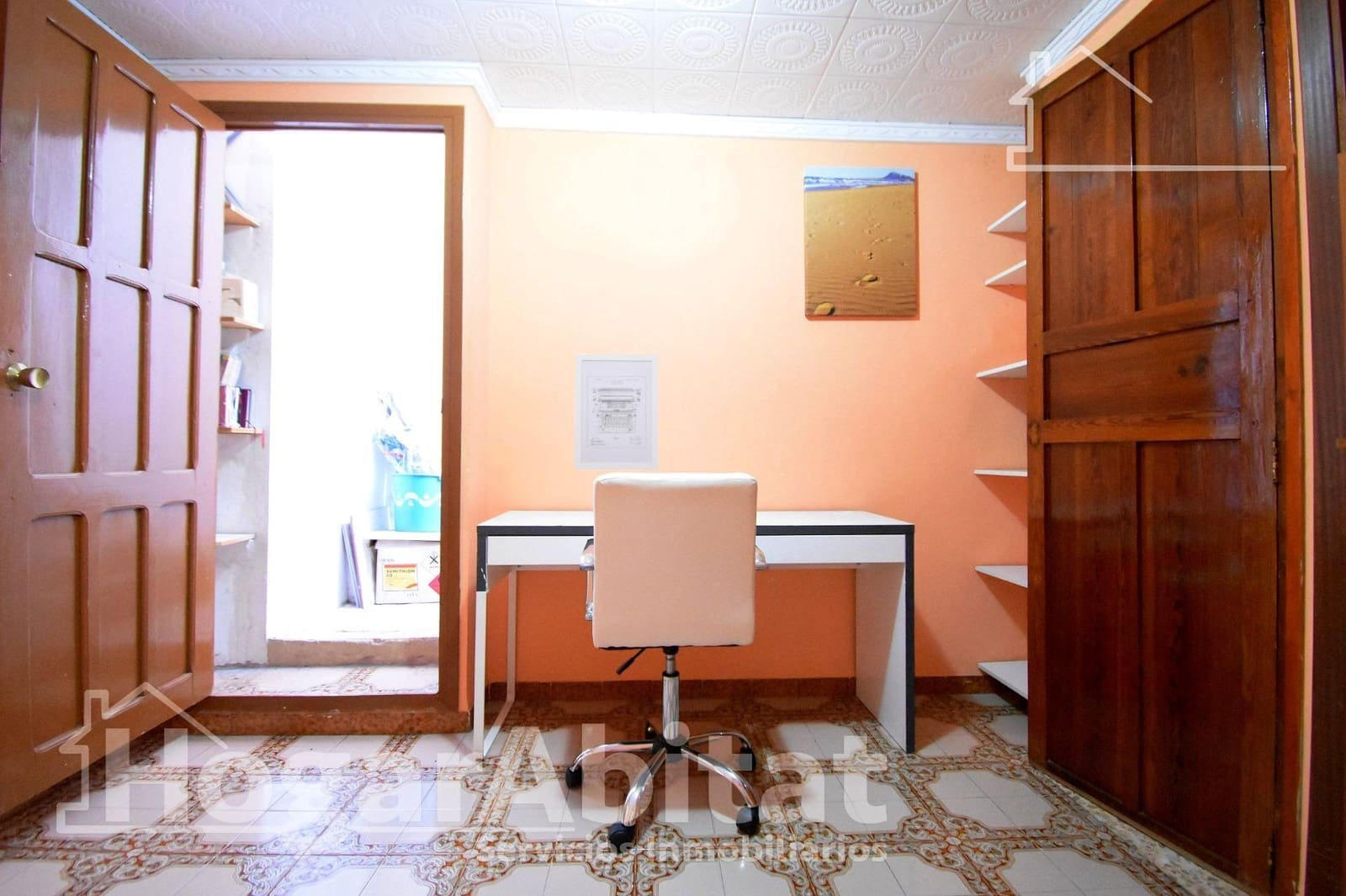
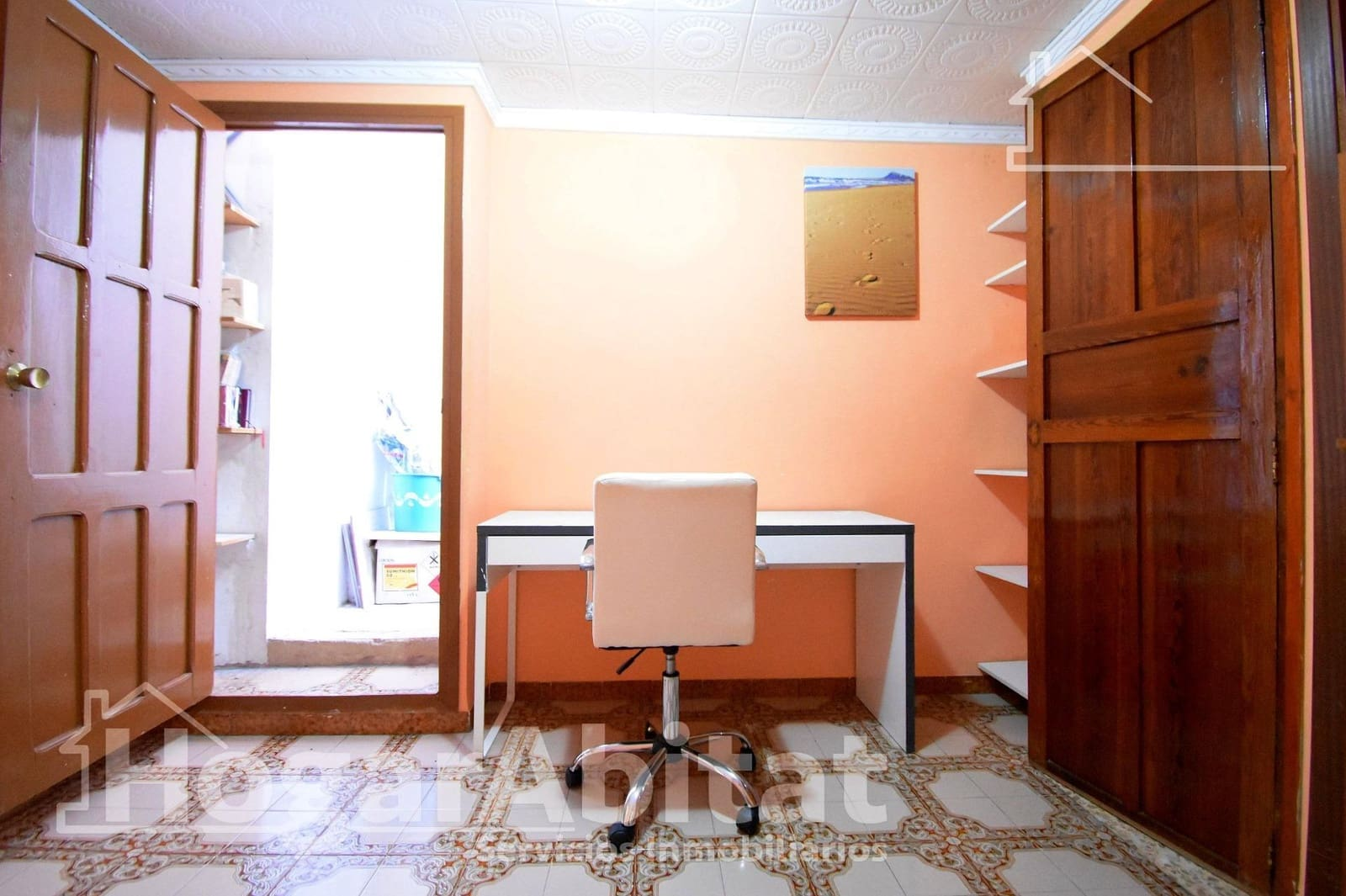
- wall art [574,353,660,471]
